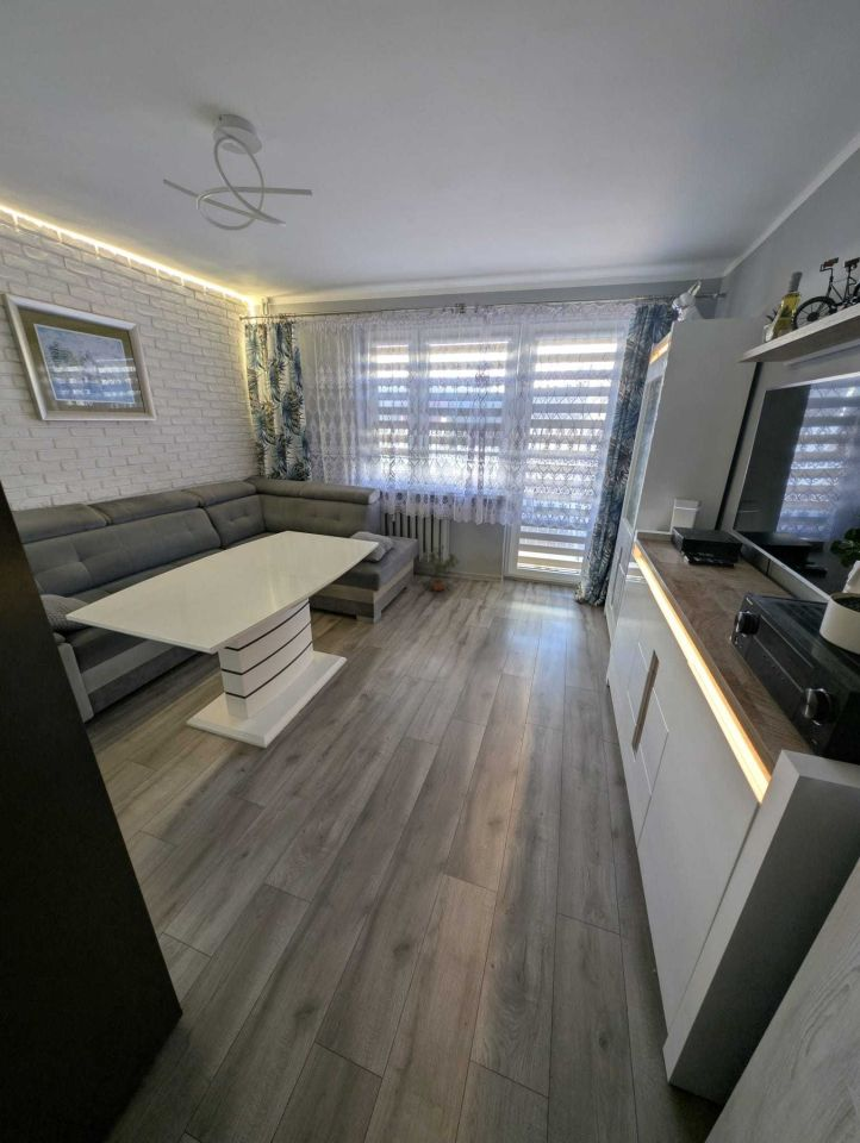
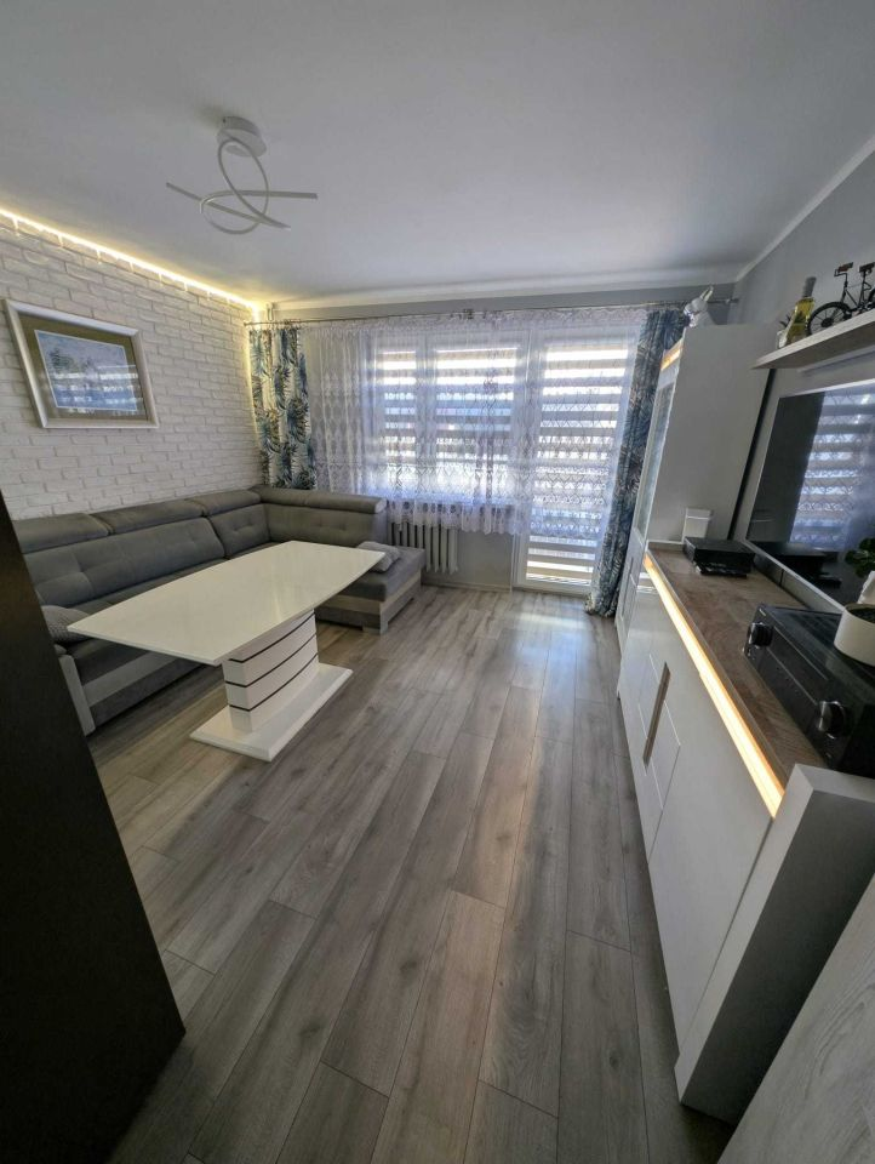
- potted plant [419,544,461,592]
